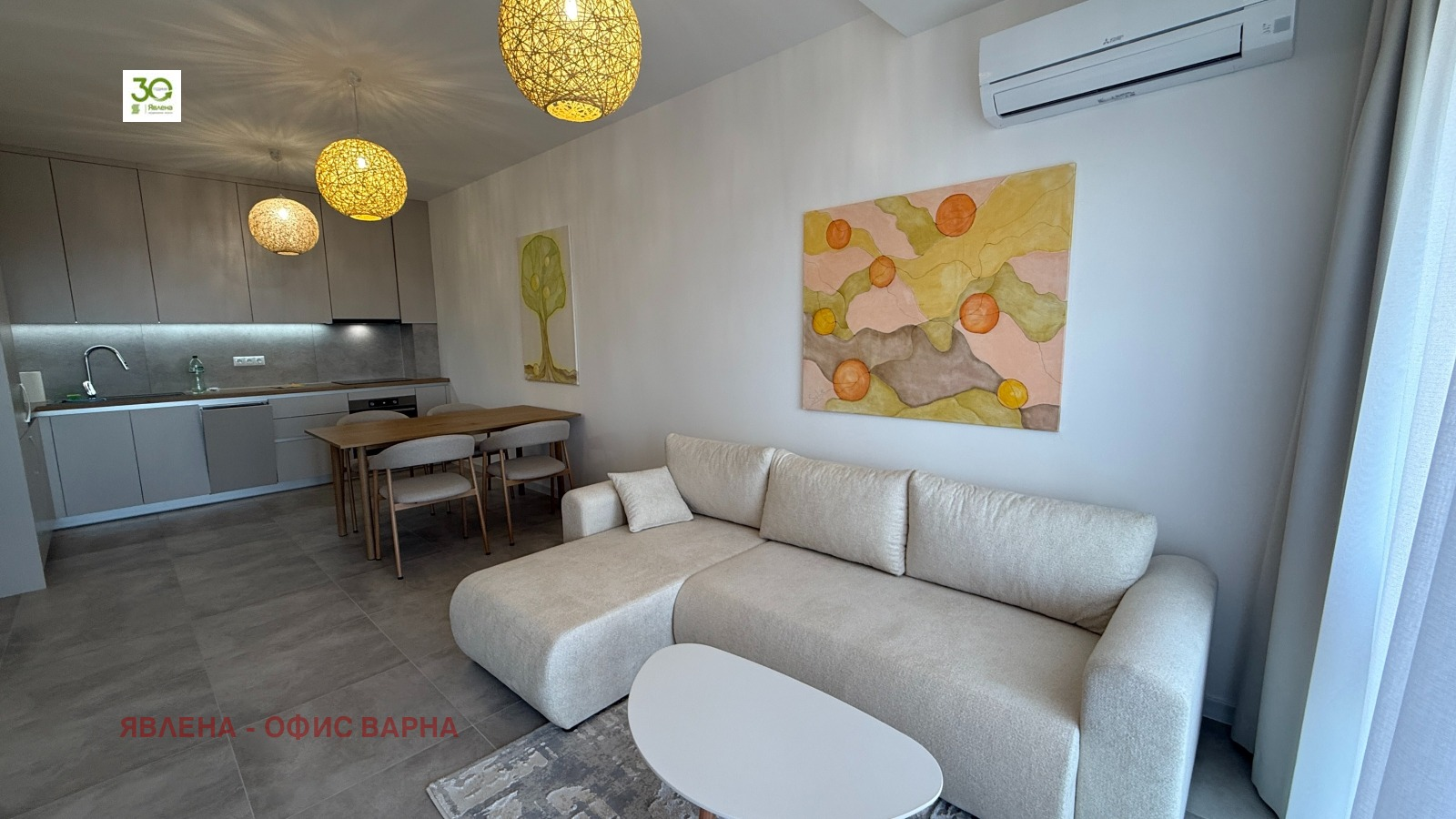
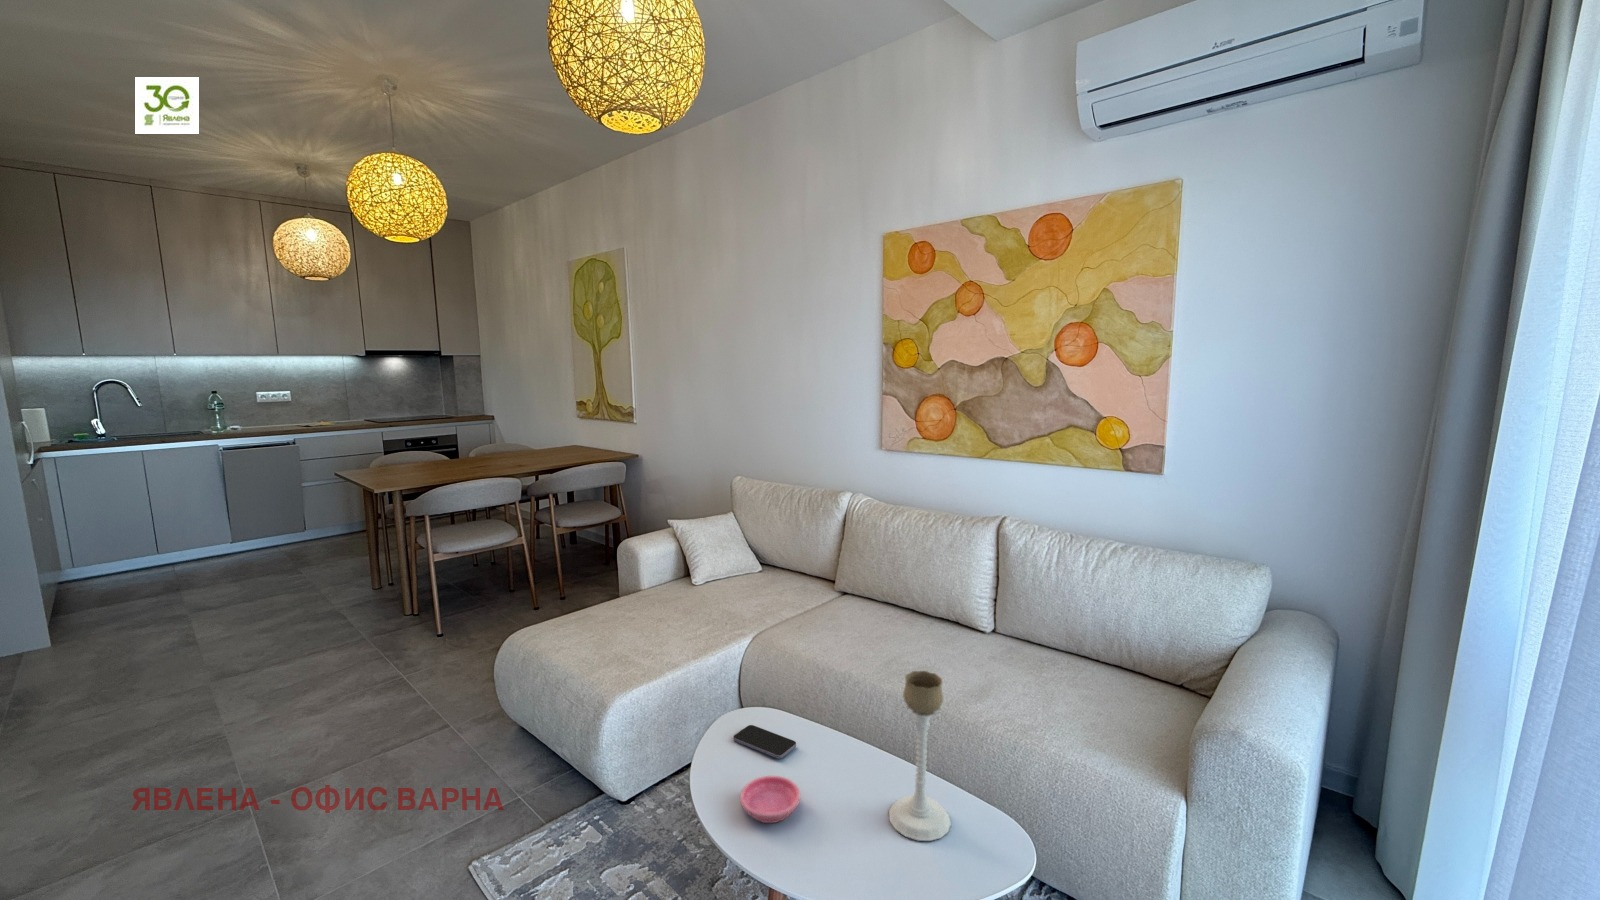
+ candle holder [888,670,952,842]
+ smartphone [732,724,797,759]
+ saucer [738,775,801,824]
